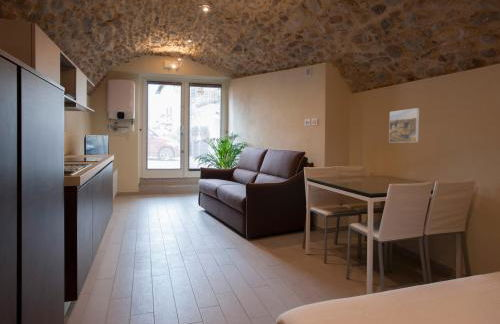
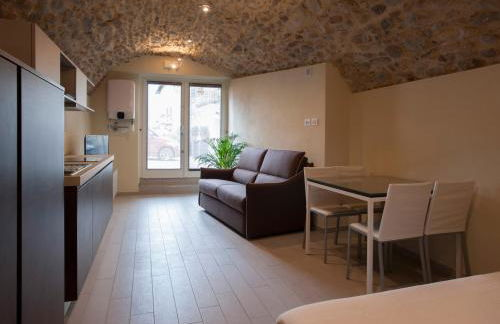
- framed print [388,107,420,144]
